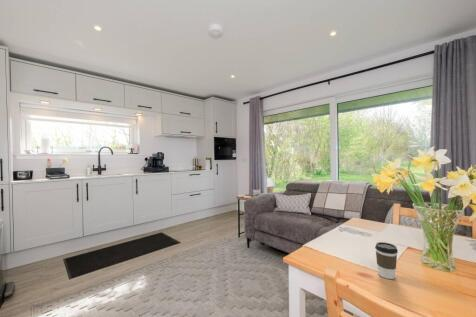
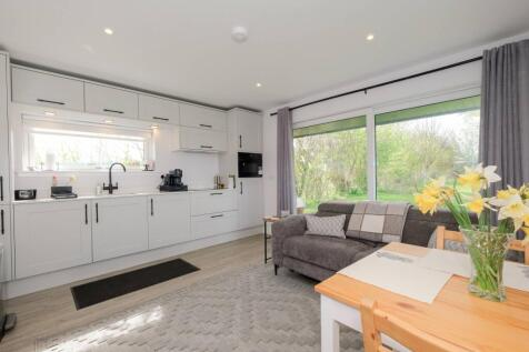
- coffee cup [374,241,399,280]
